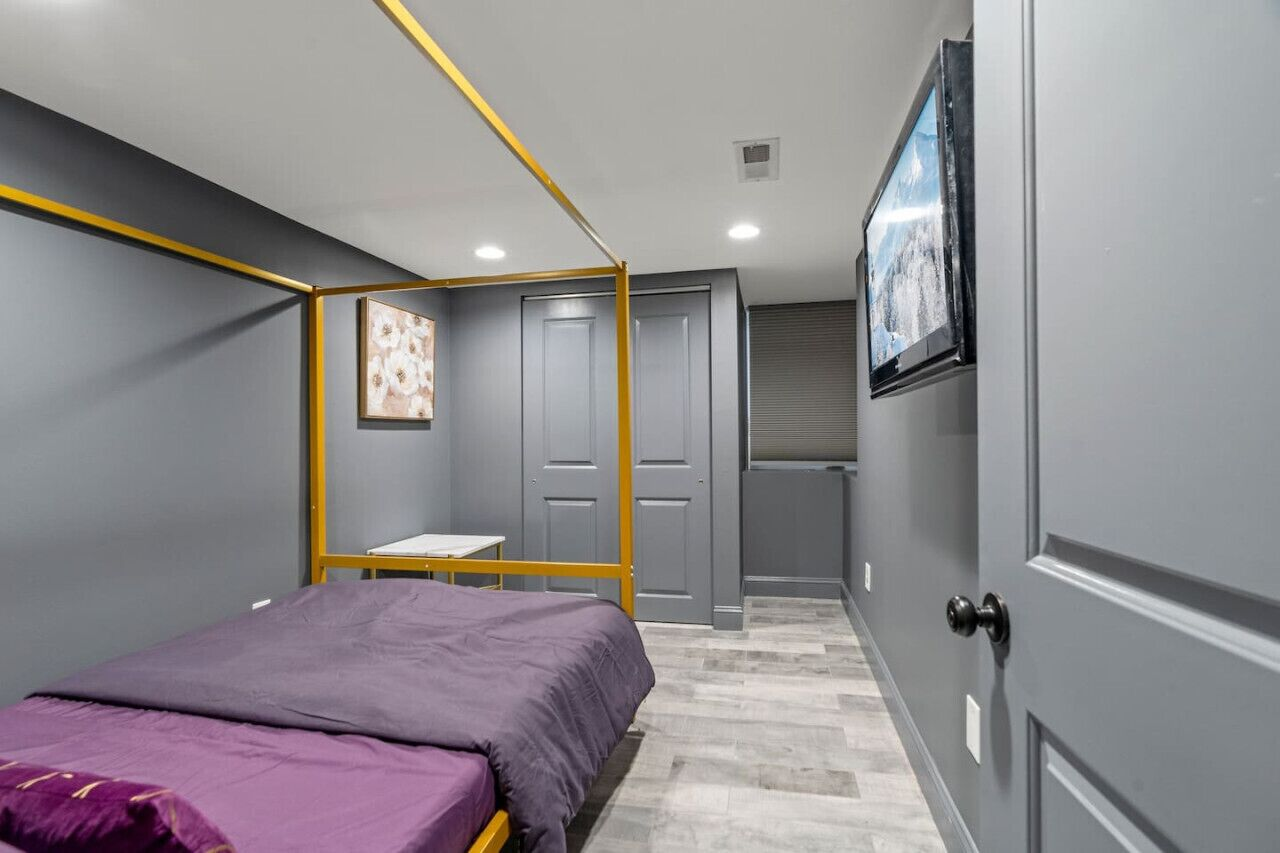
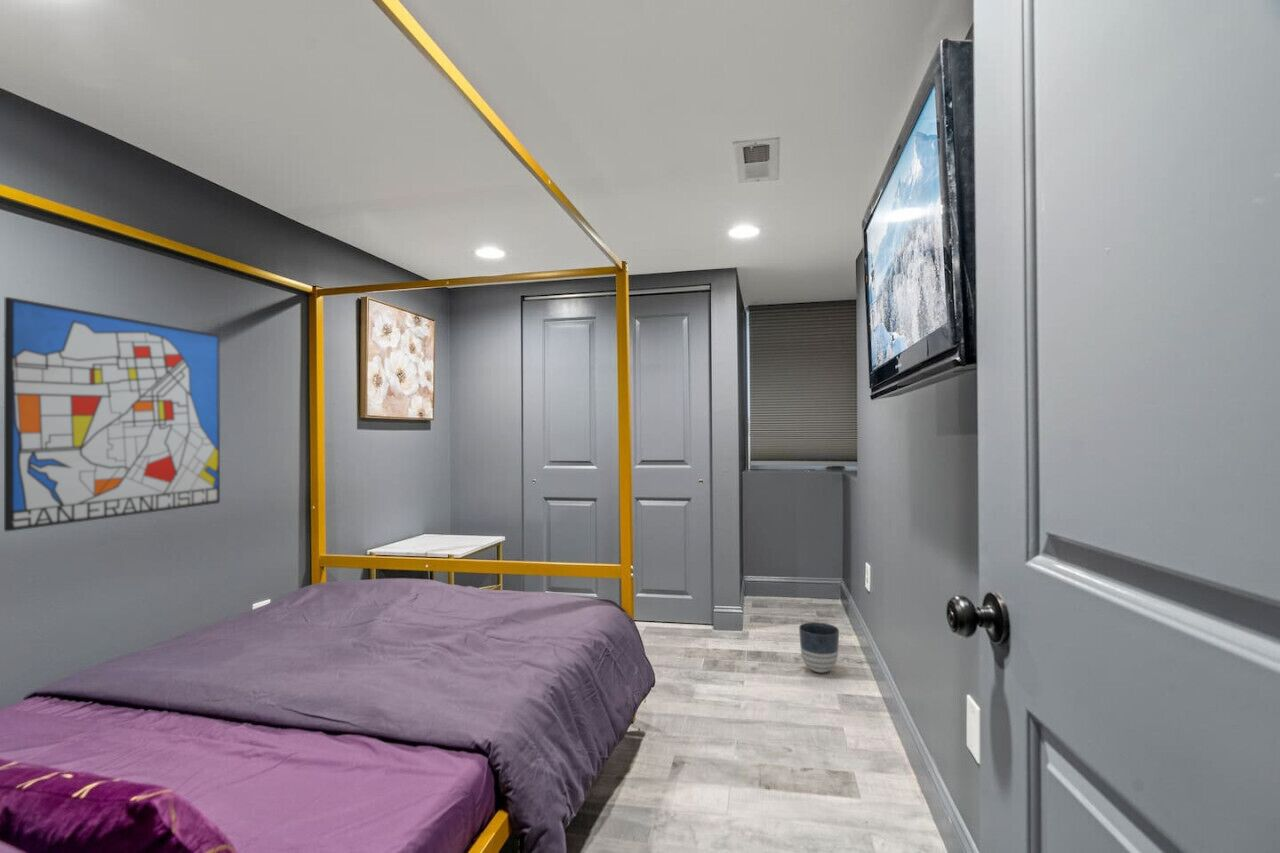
+ planter [798,621,840,674]
+ wall art [3,296,221,532]
